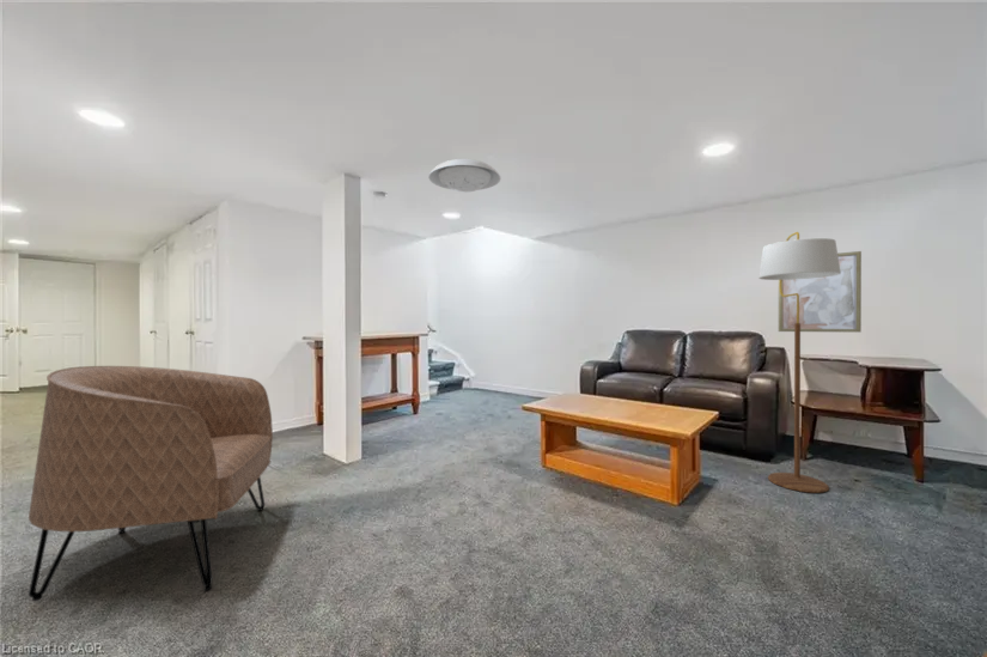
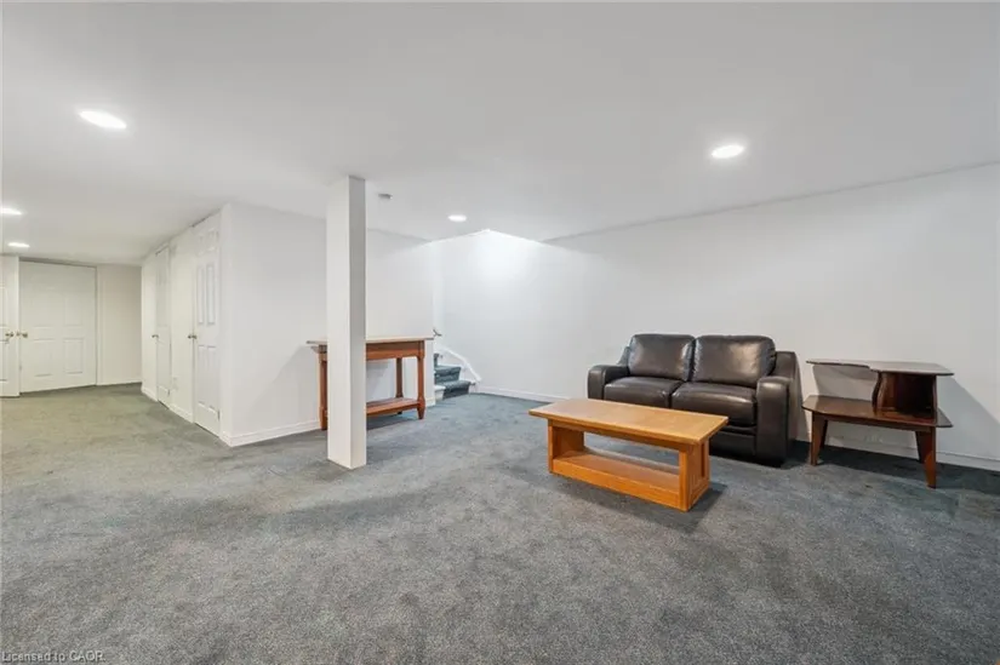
- wall art [778,250,863,334]
- ceiling light [427,158,501,193]
- armchair [28,365,274,602]
- floor lamp [757,231,841,494]
